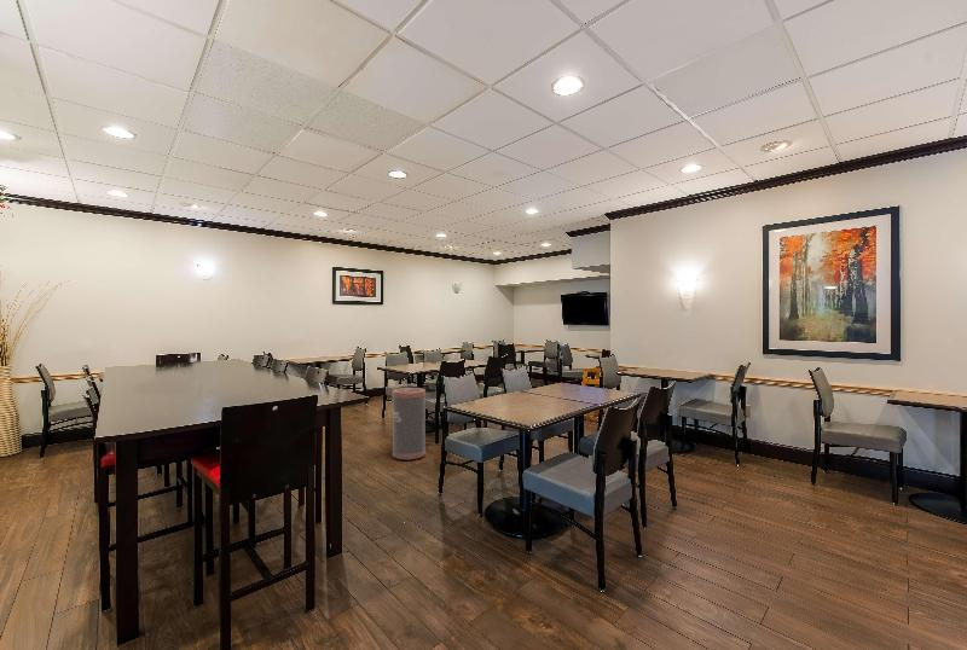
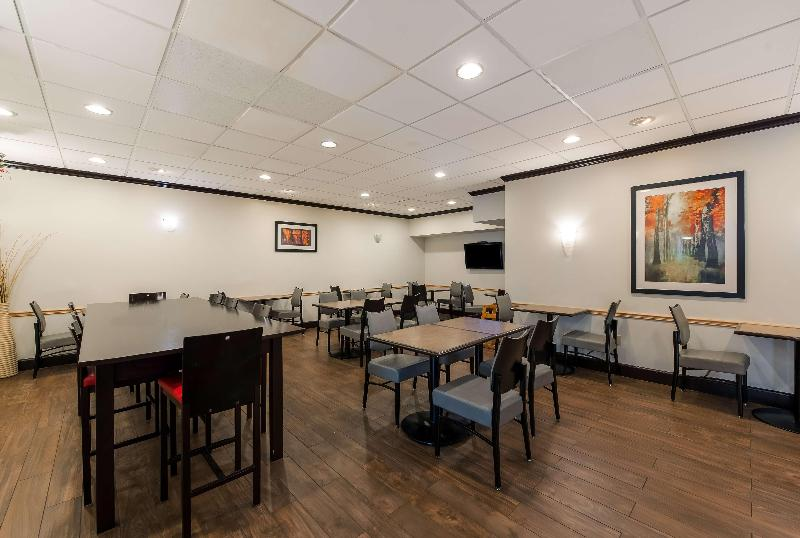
- trash can [392,387,427,462]
